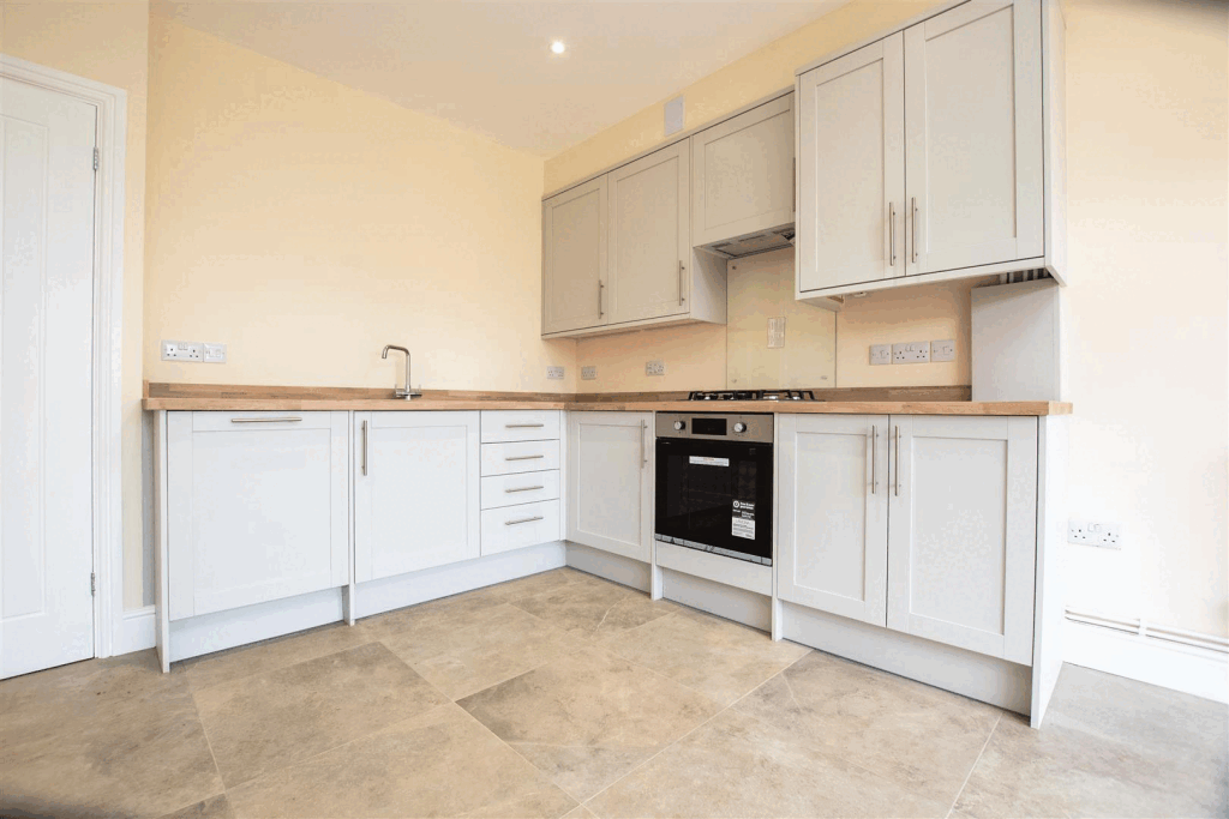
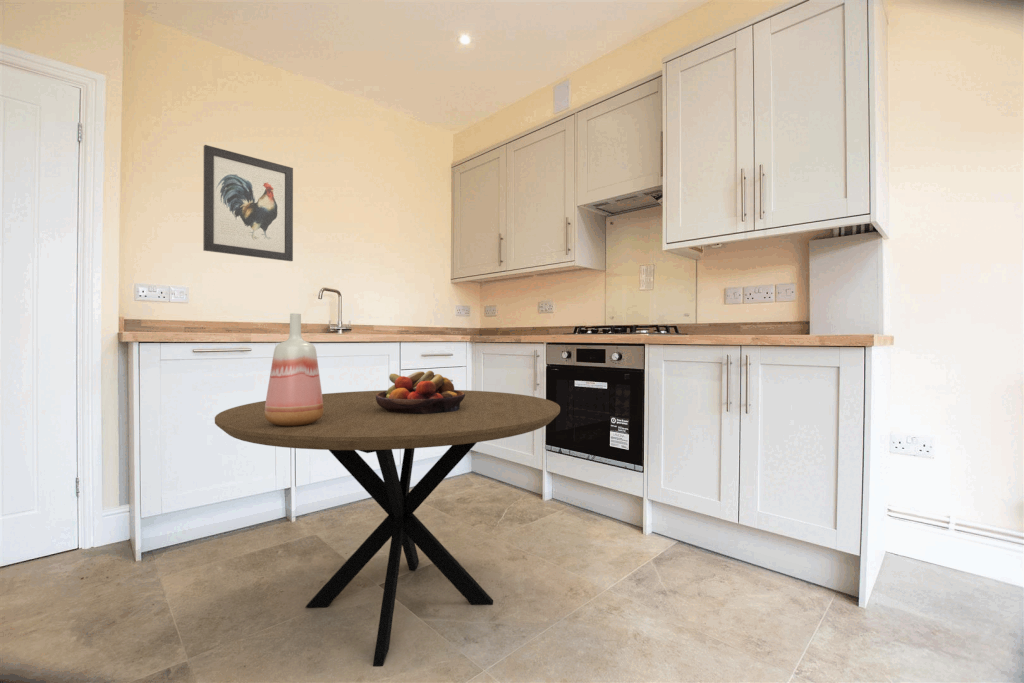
+ vase [265,312,324,426]
+ fruit bowl [376,370,465,414]
+ dining table [214,389,561,667]
+ wall art [202,144,294,262]
